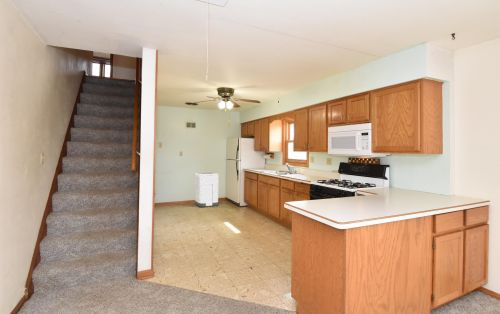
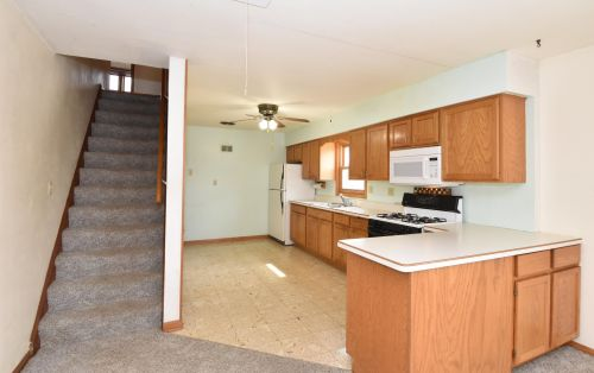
- trash can [194,172,219,208]
